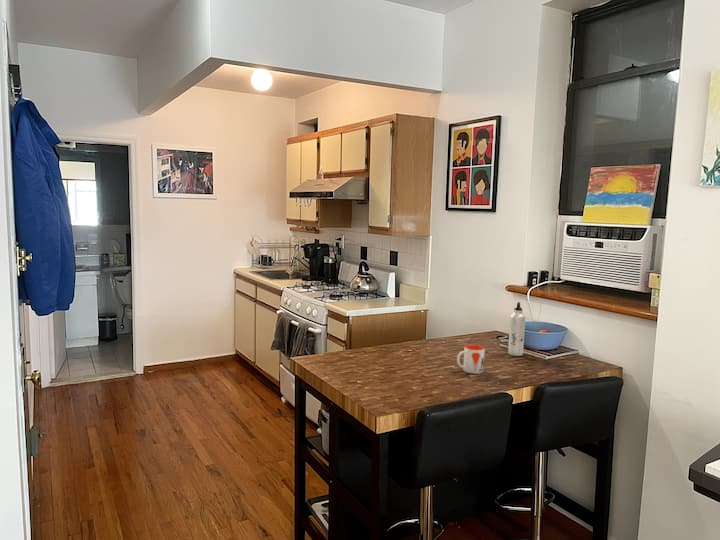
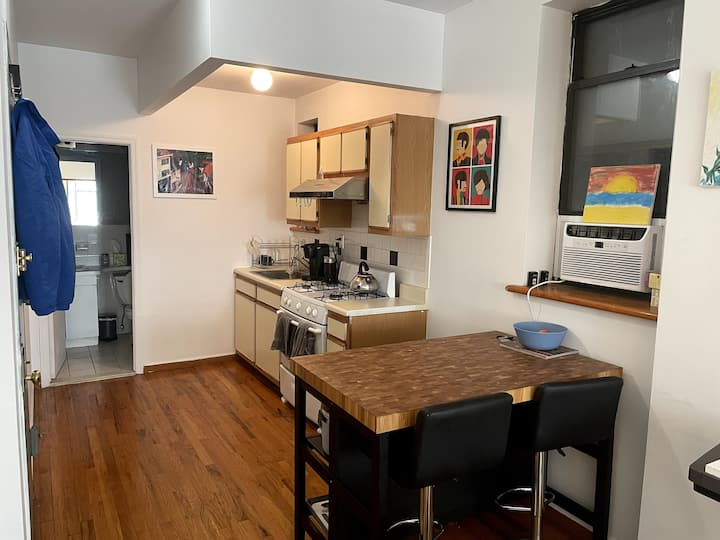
- water bottle [507,301,526,357]
- mug [456,344,486,375]
